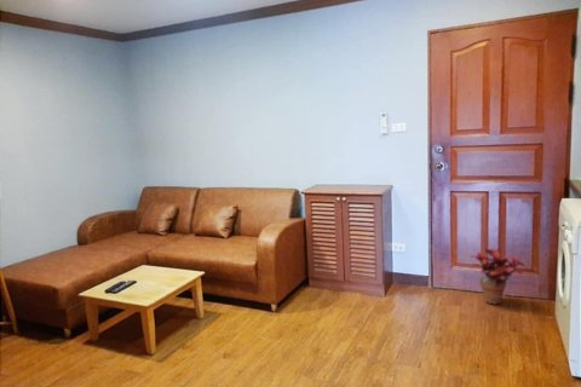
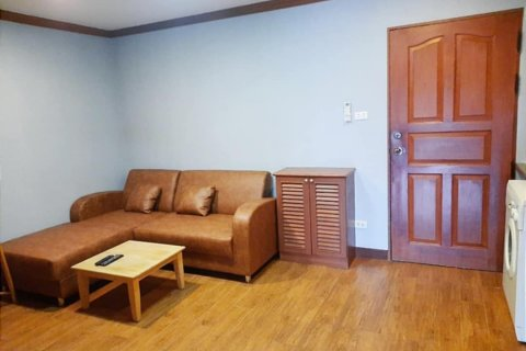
- potted plant [468,247,525,305]
